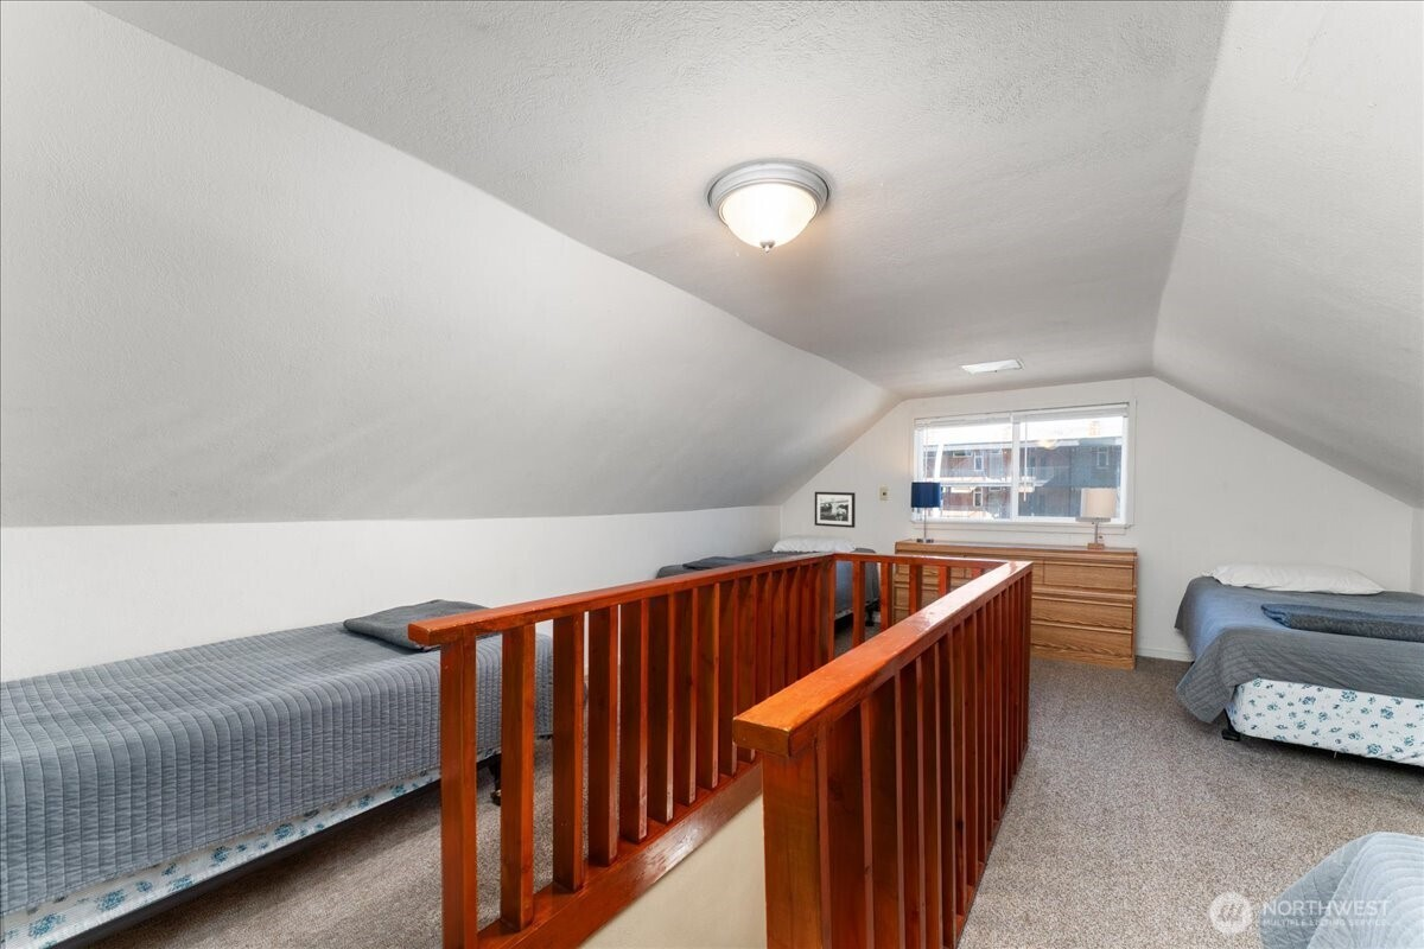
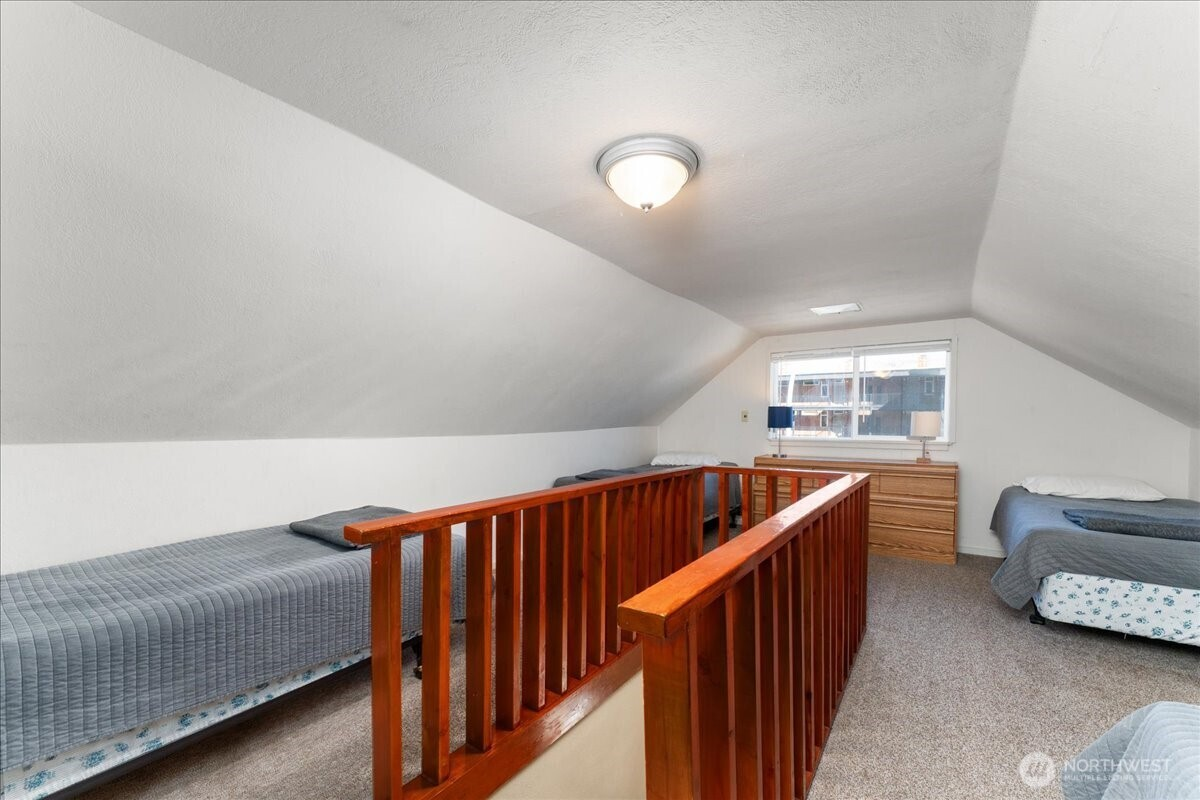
- picture frame [814,491,857,529]
